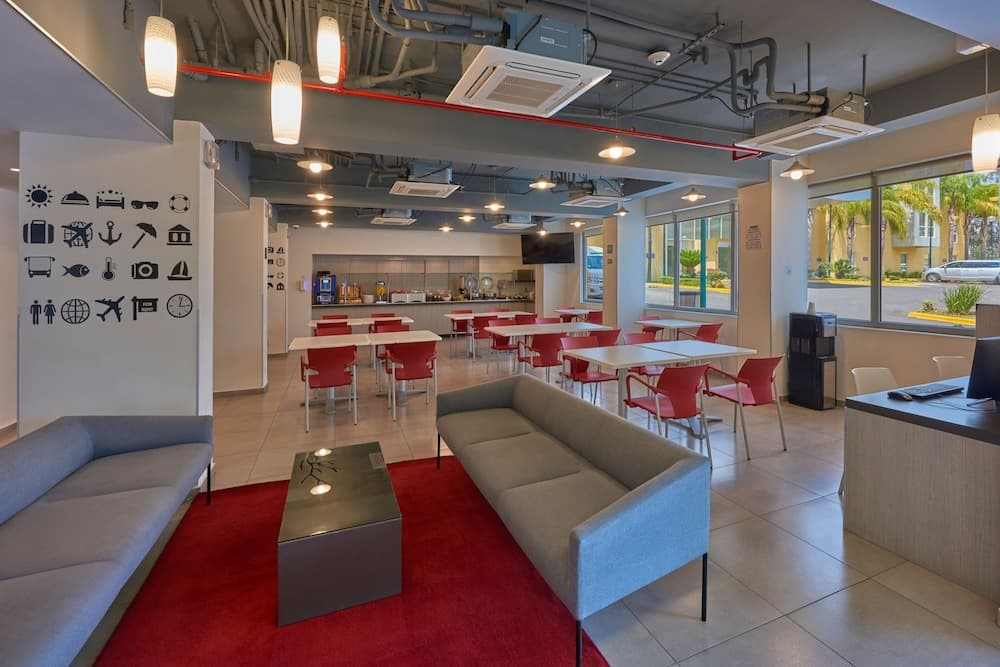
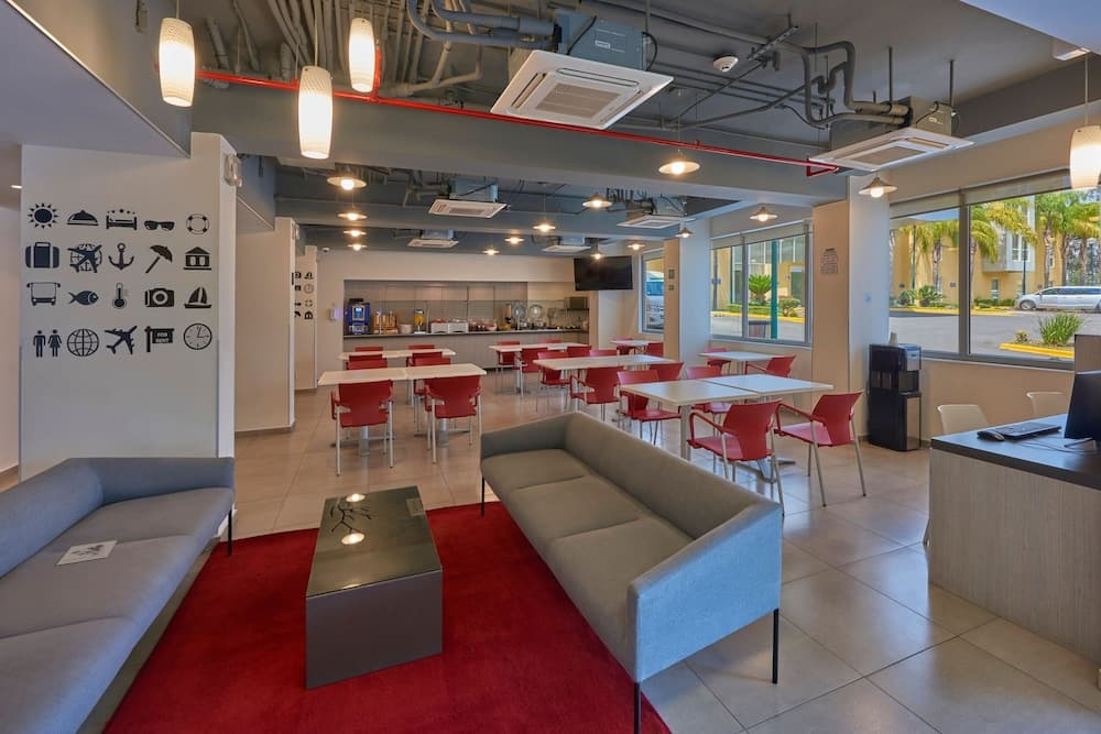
+ architectural model [55,539,118,567]
